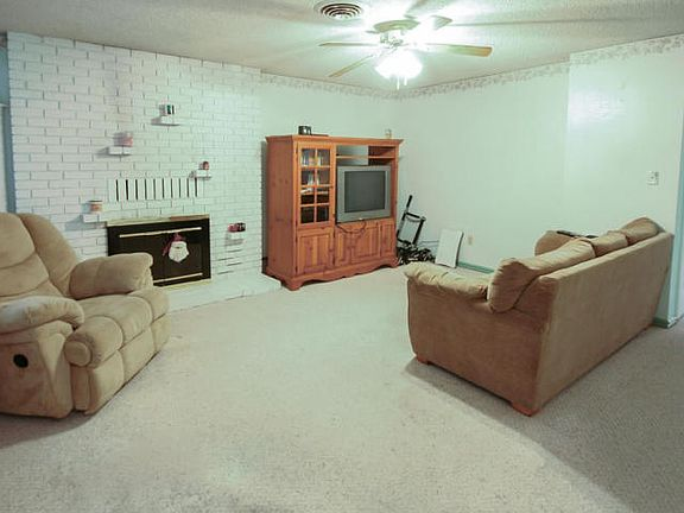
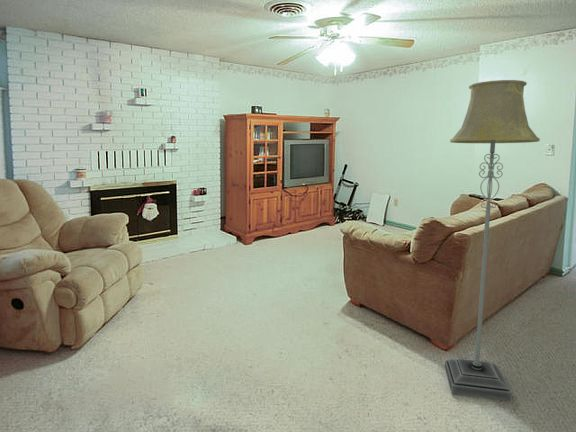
+ floor lamp [444,79,541,402]
